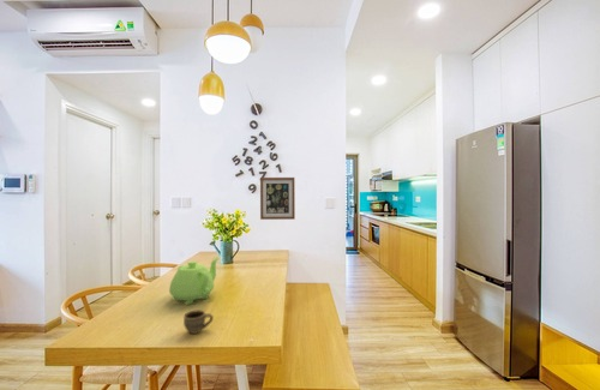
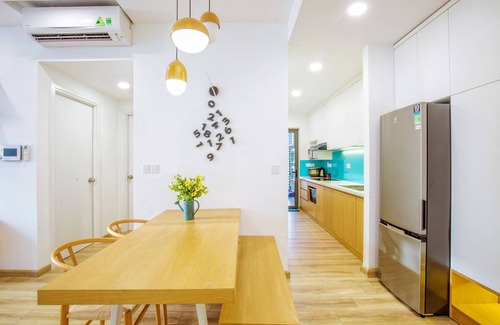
- teapot [168,257,220,306]
- cup [182,308,215,335]
- wall art [259,176,296,221]
